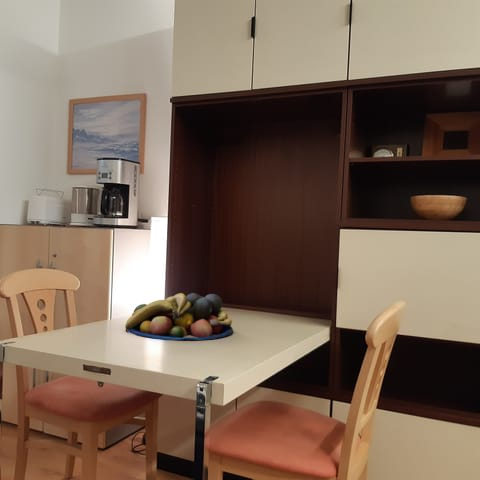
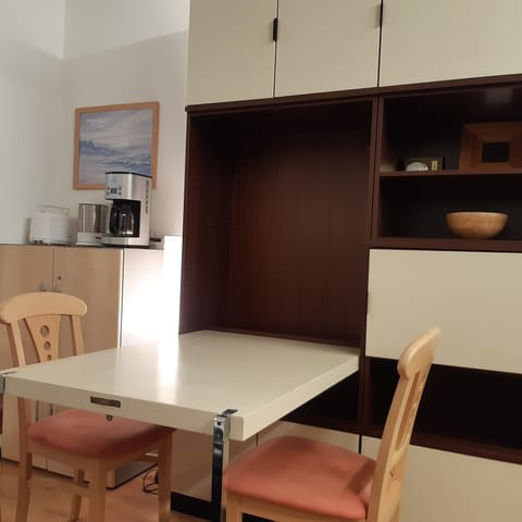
- fruit bowl [124,292,234,341]
